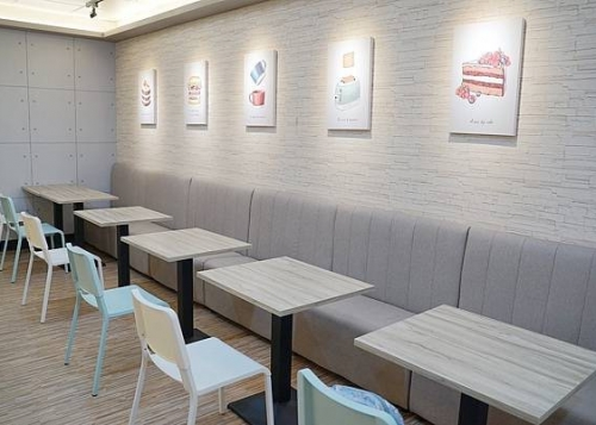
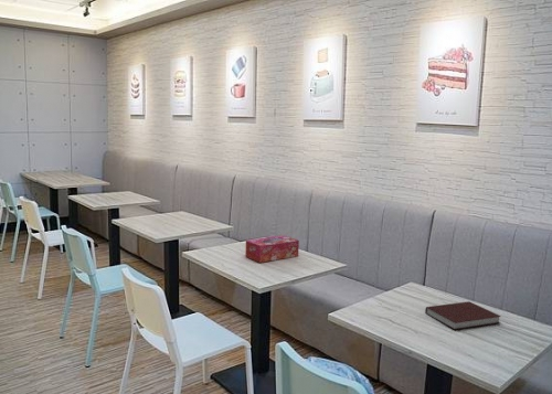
+ notebook [424,300,502,331]
+ tissue box [244,235,300,264]
